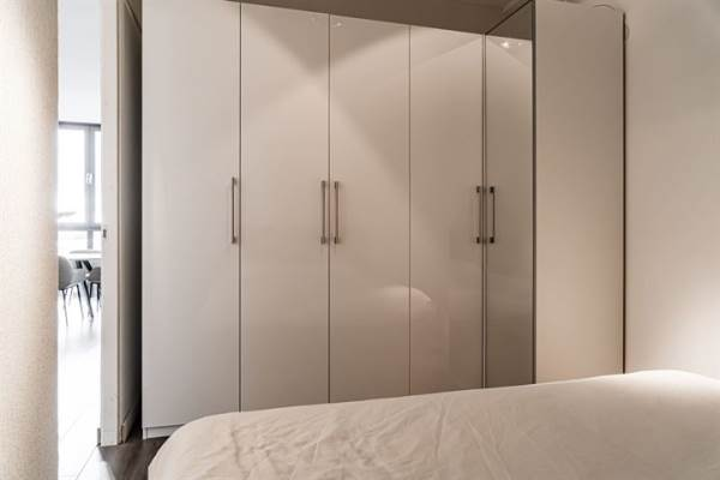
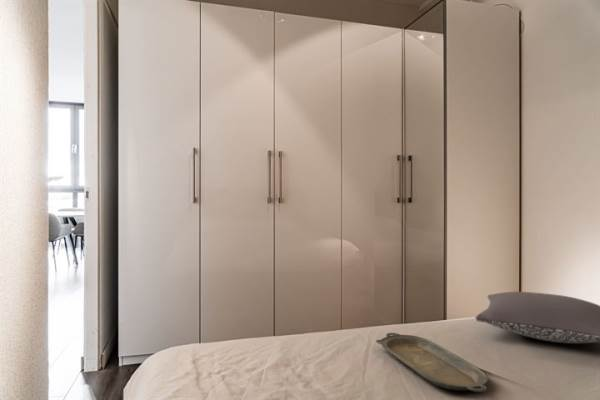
+ serving tray [375,332,489,393]
+ pillow [474,291,600,344]
